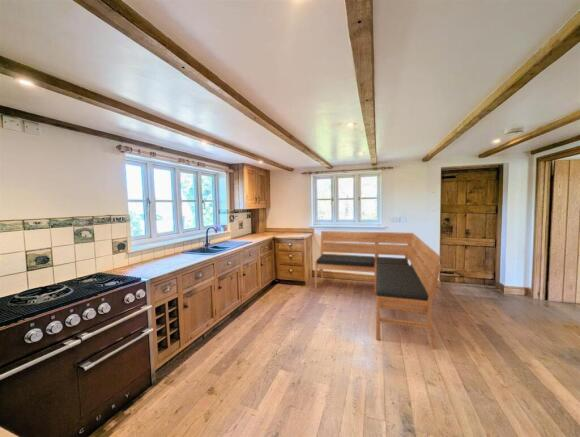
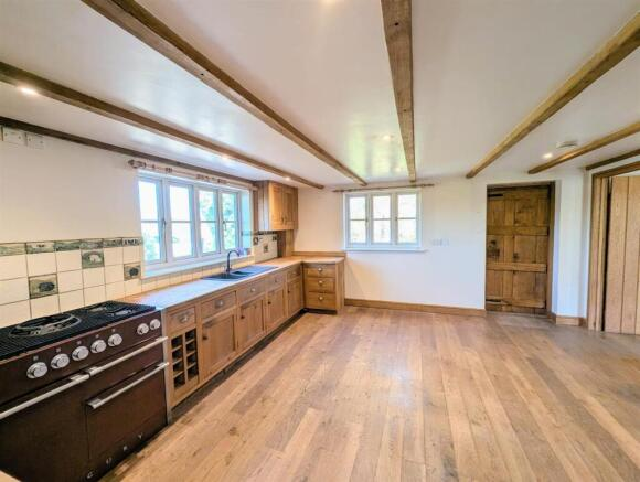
- bench [314,230,442,349]
